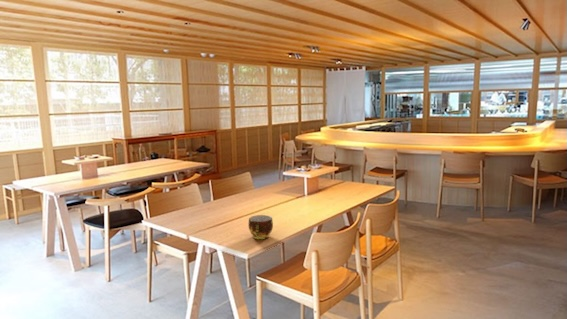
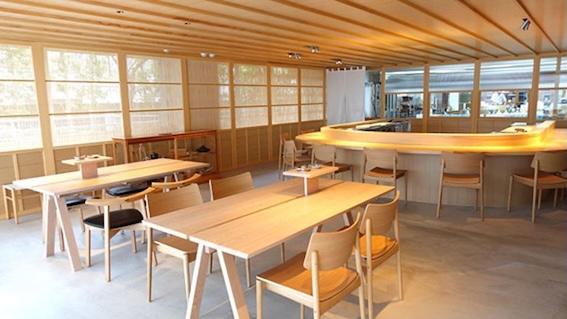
- cup [247,214,274,240]
